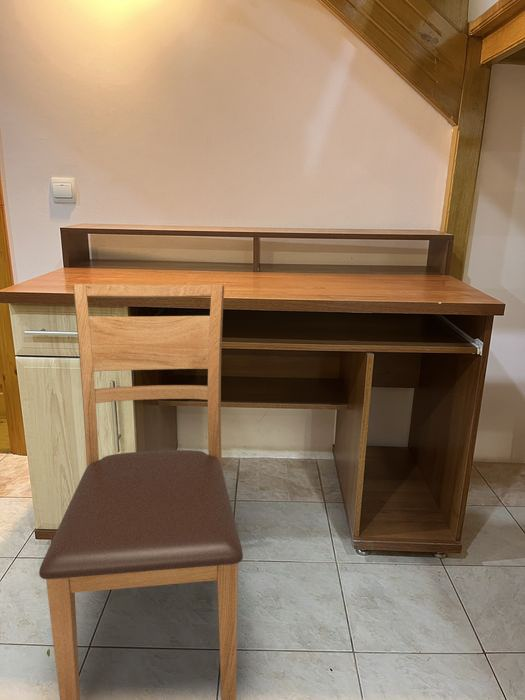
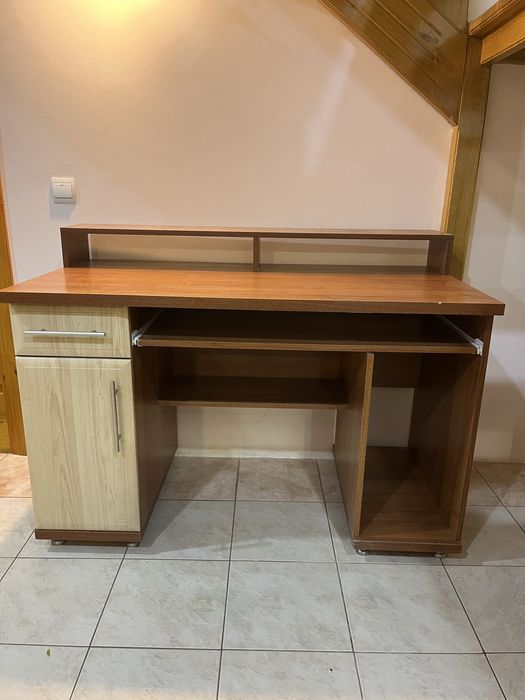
- chair [38,283,244,700]
